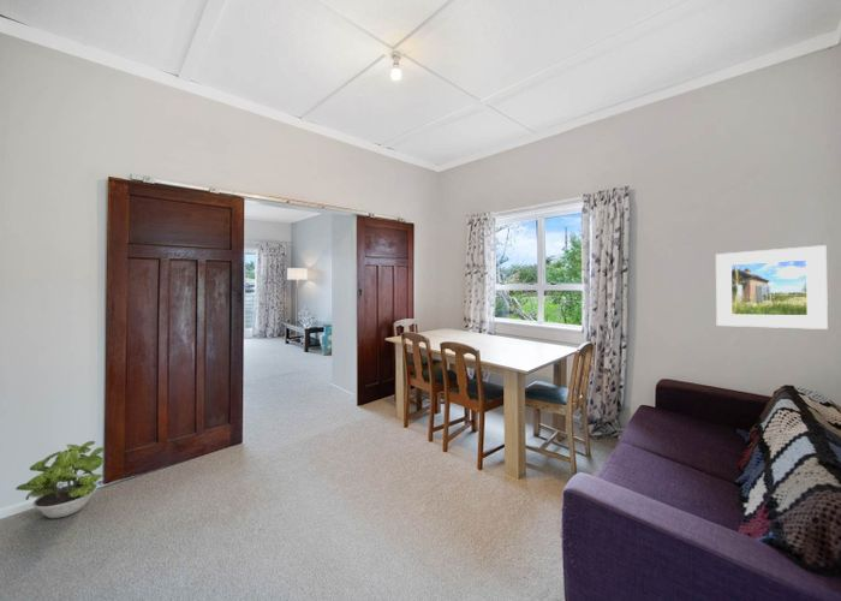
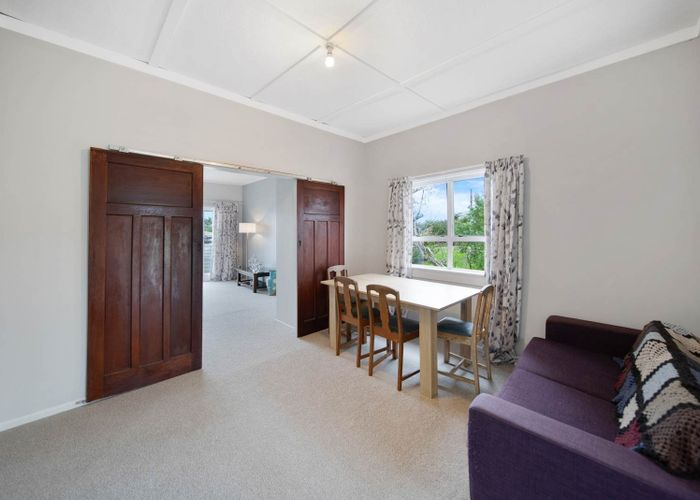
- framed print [715,244,829,331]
- potted plant [14,440,105,519]
